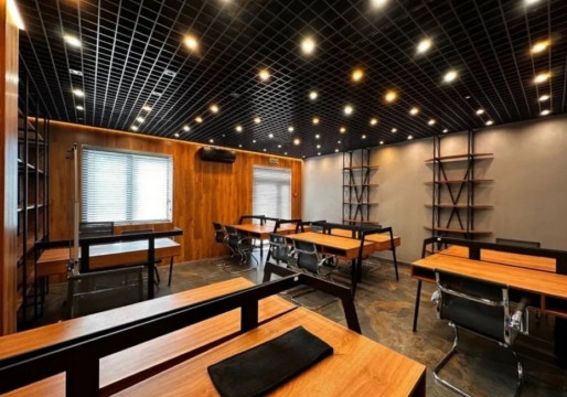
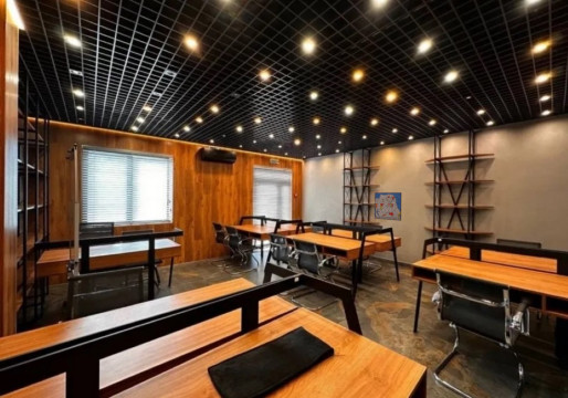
+ wall art [374,191,402,222]
